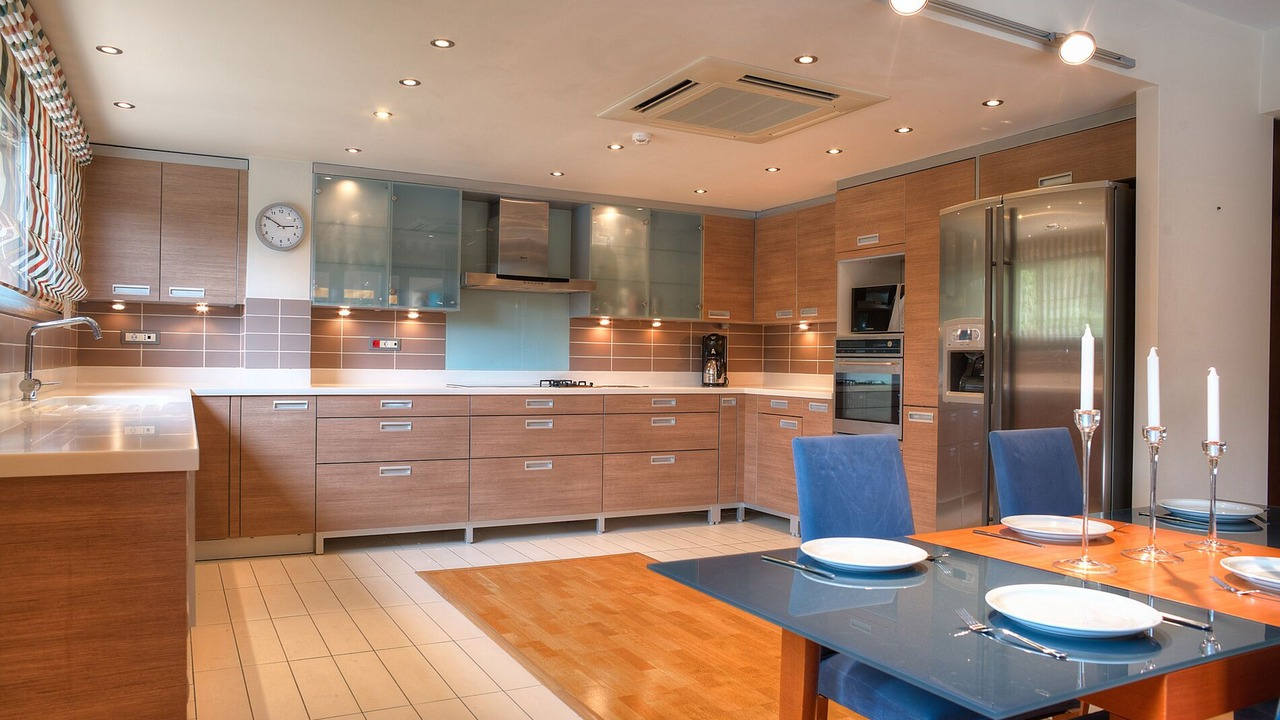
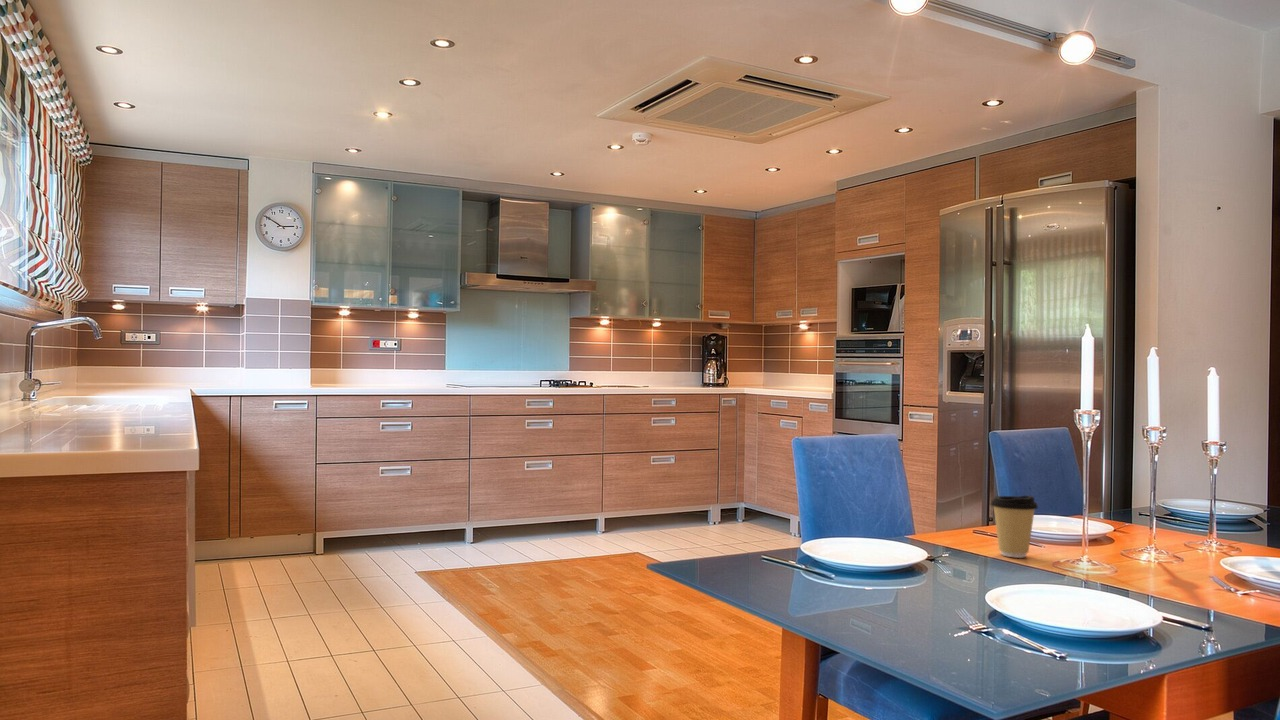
+ coffee cup [989,495,1039,559]
